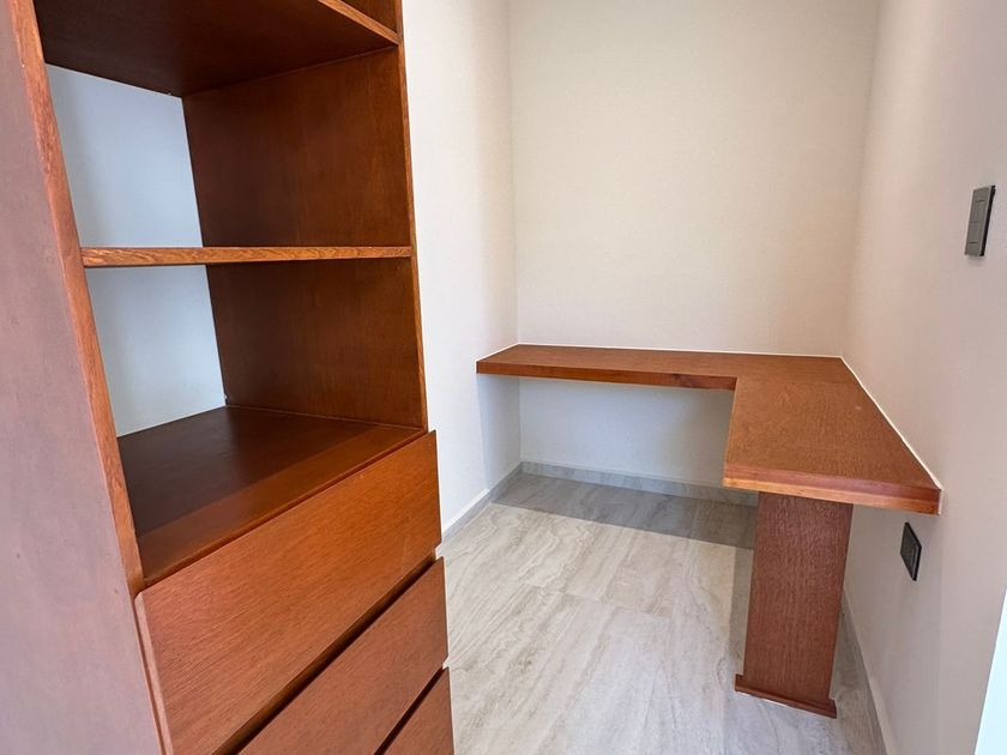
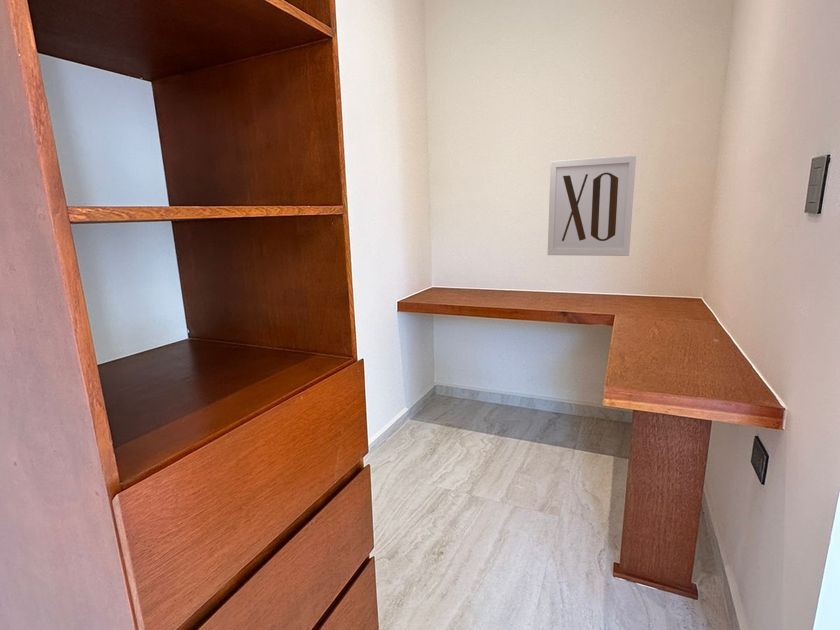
+ wall art [547,154,637,257]
